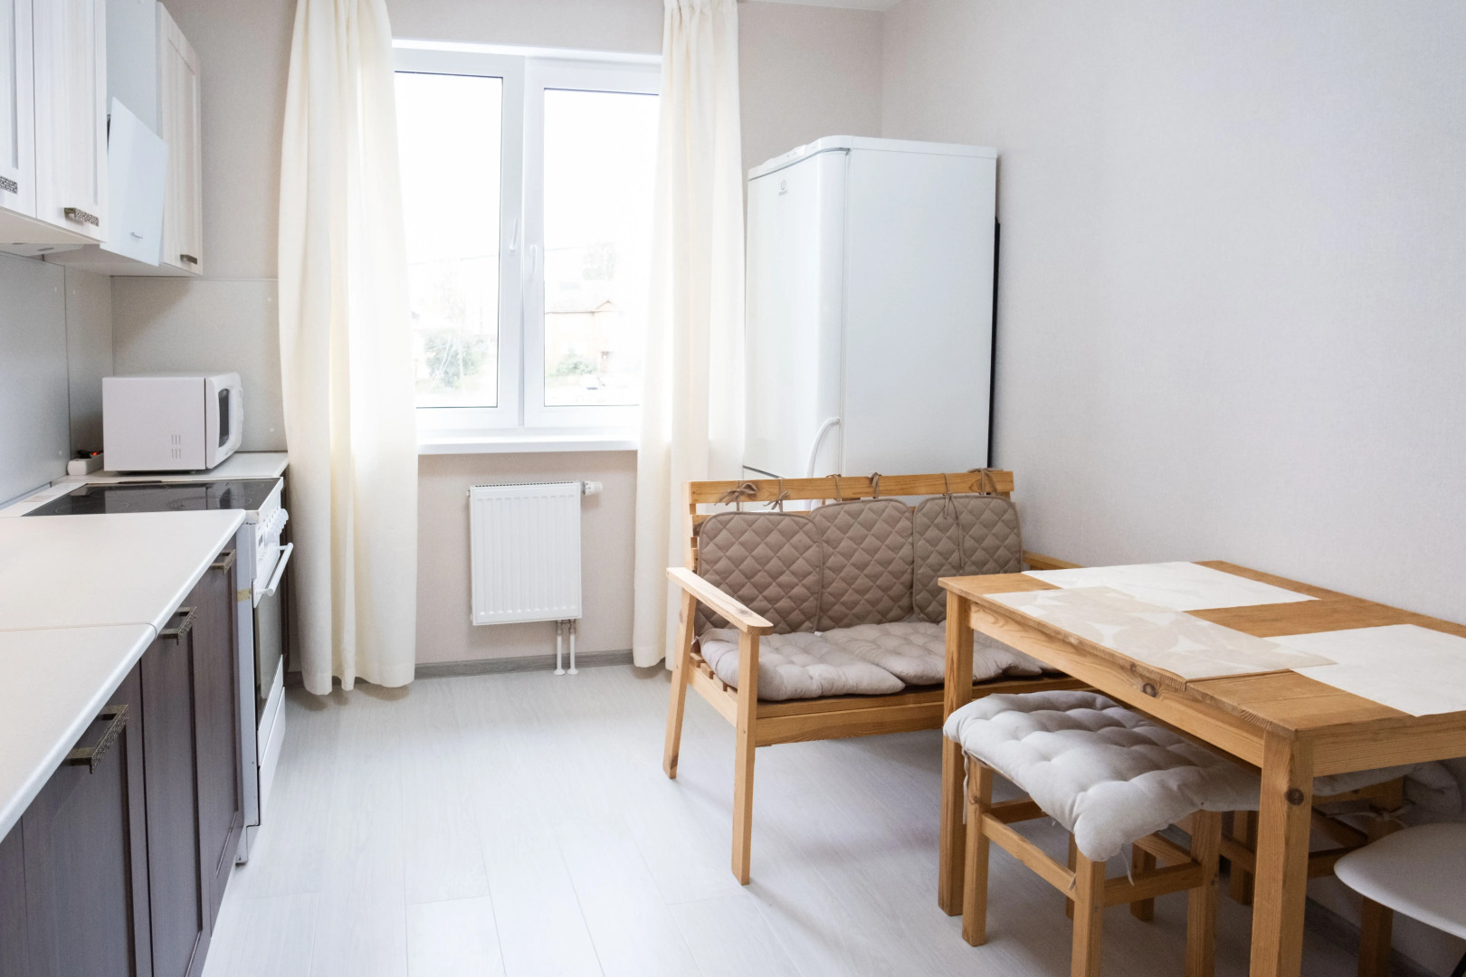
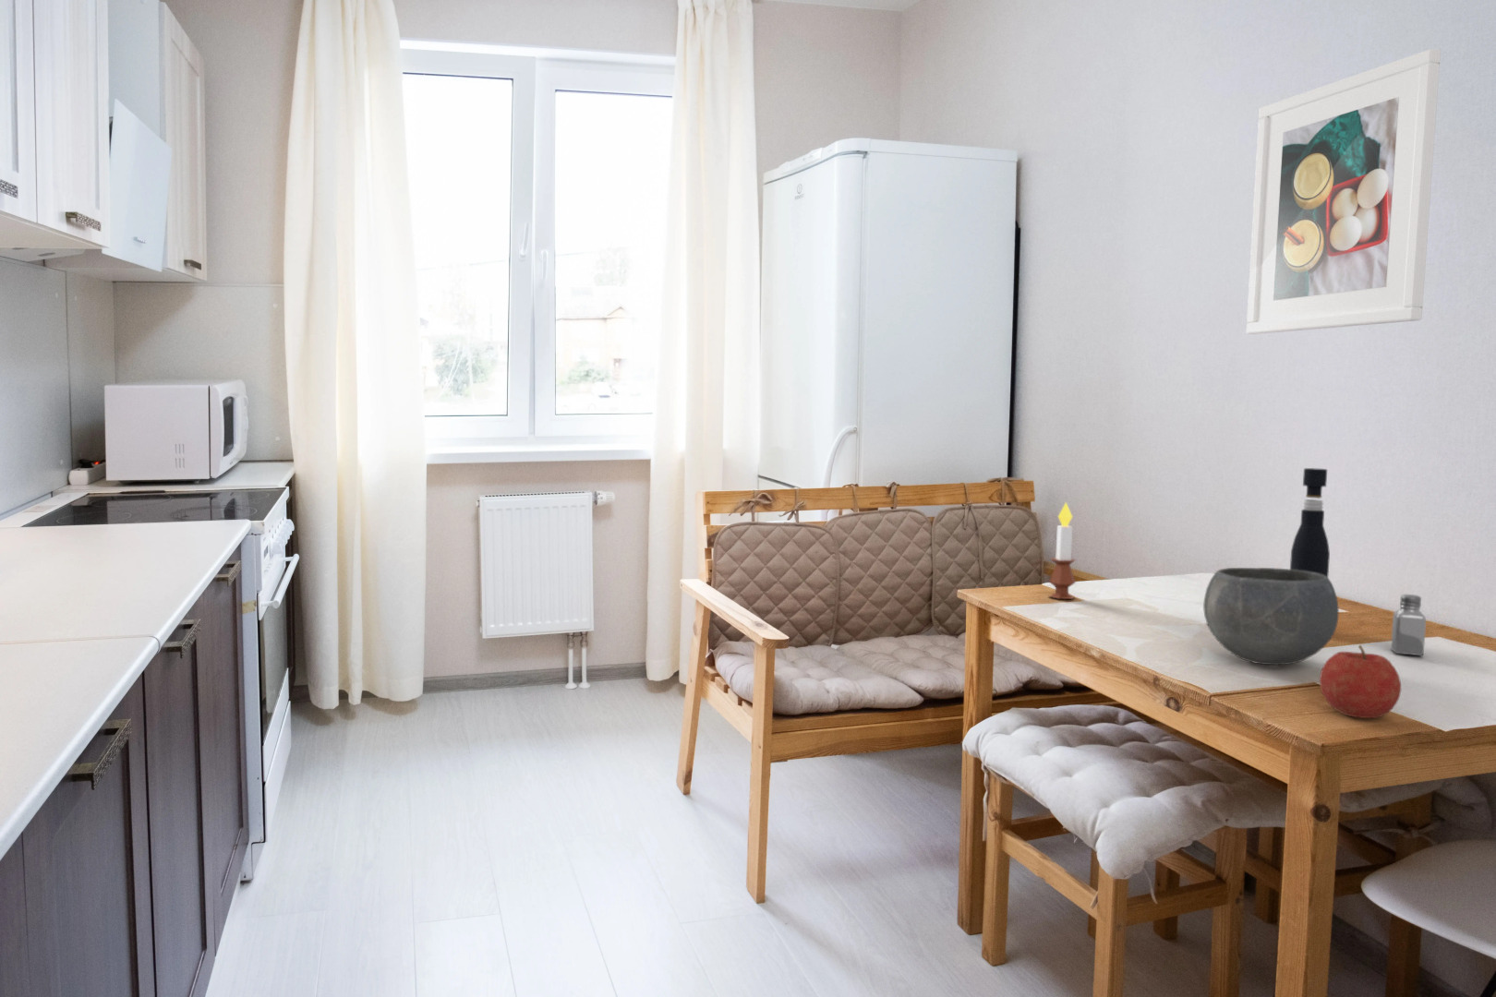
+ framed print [1246,48,1441,335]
+ pepper grinder [1289,467,1330,578]
+ fruit [1319,643,1401,719]
+ bowl [1202,566,1340,665]
+ saltshaker [1390,593,1427,657]
+ candle [1049,501,1077,600]
